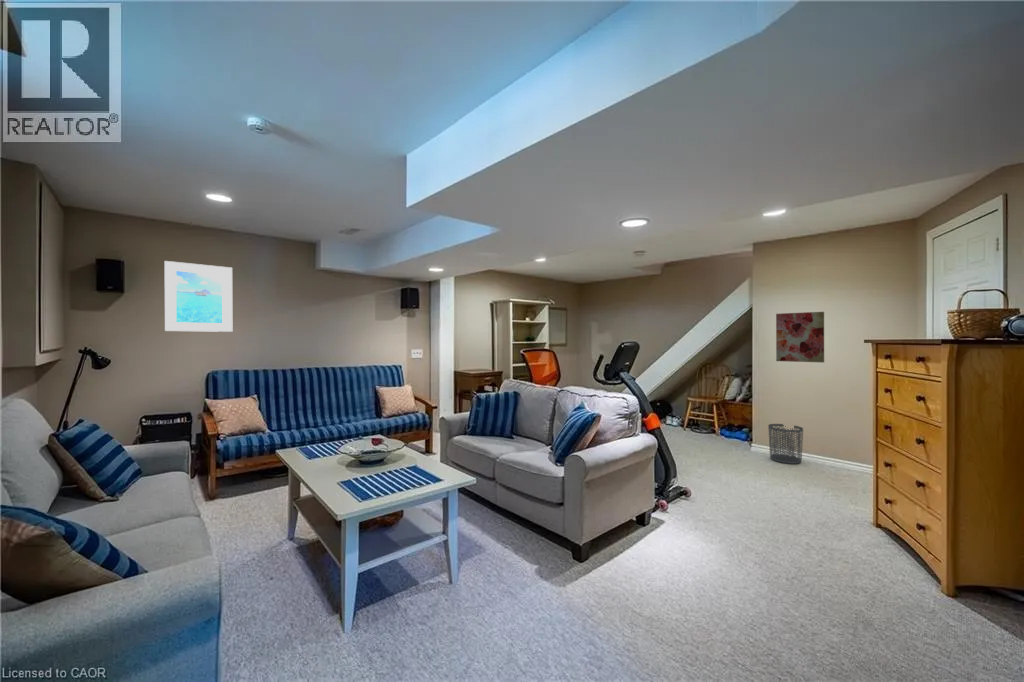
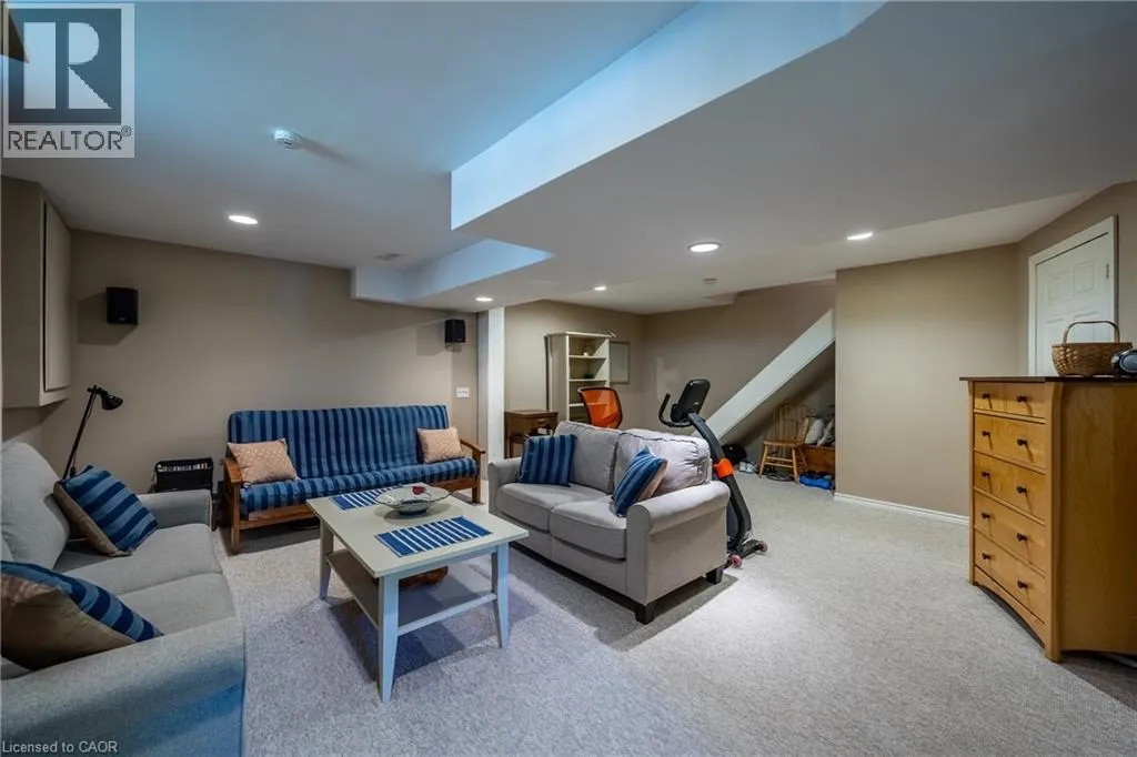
- waste bin [767,423,804,465]
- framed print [164,260,233,333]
- wall art [775,311,825,364]
